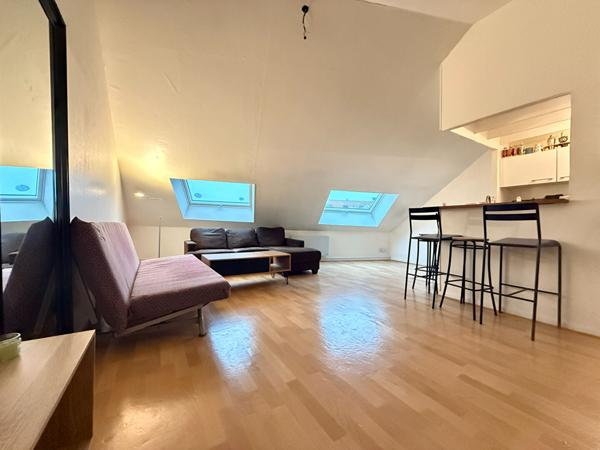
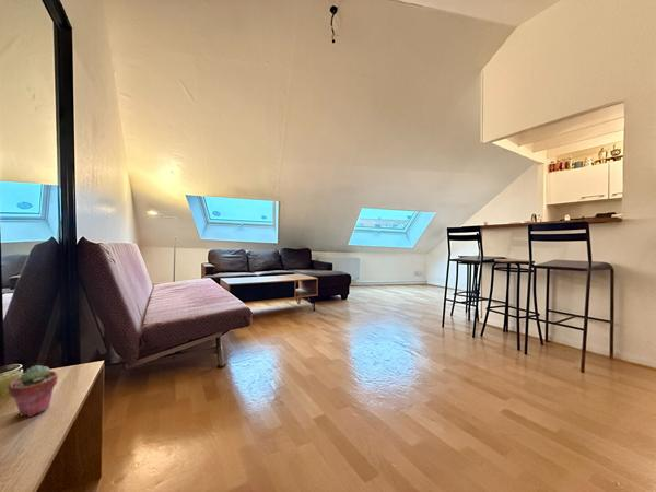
+ potted succulent [7,364,59,418]
